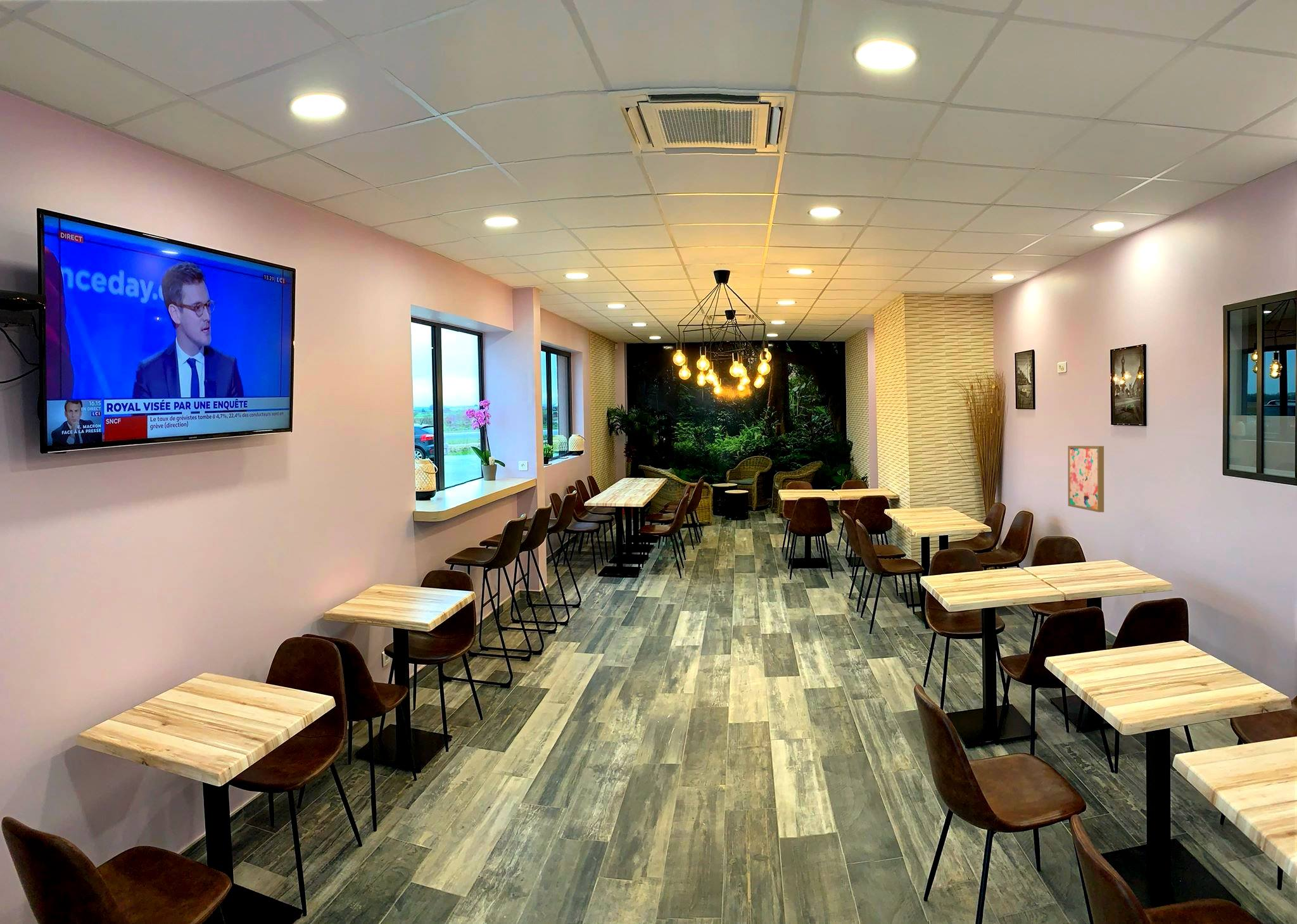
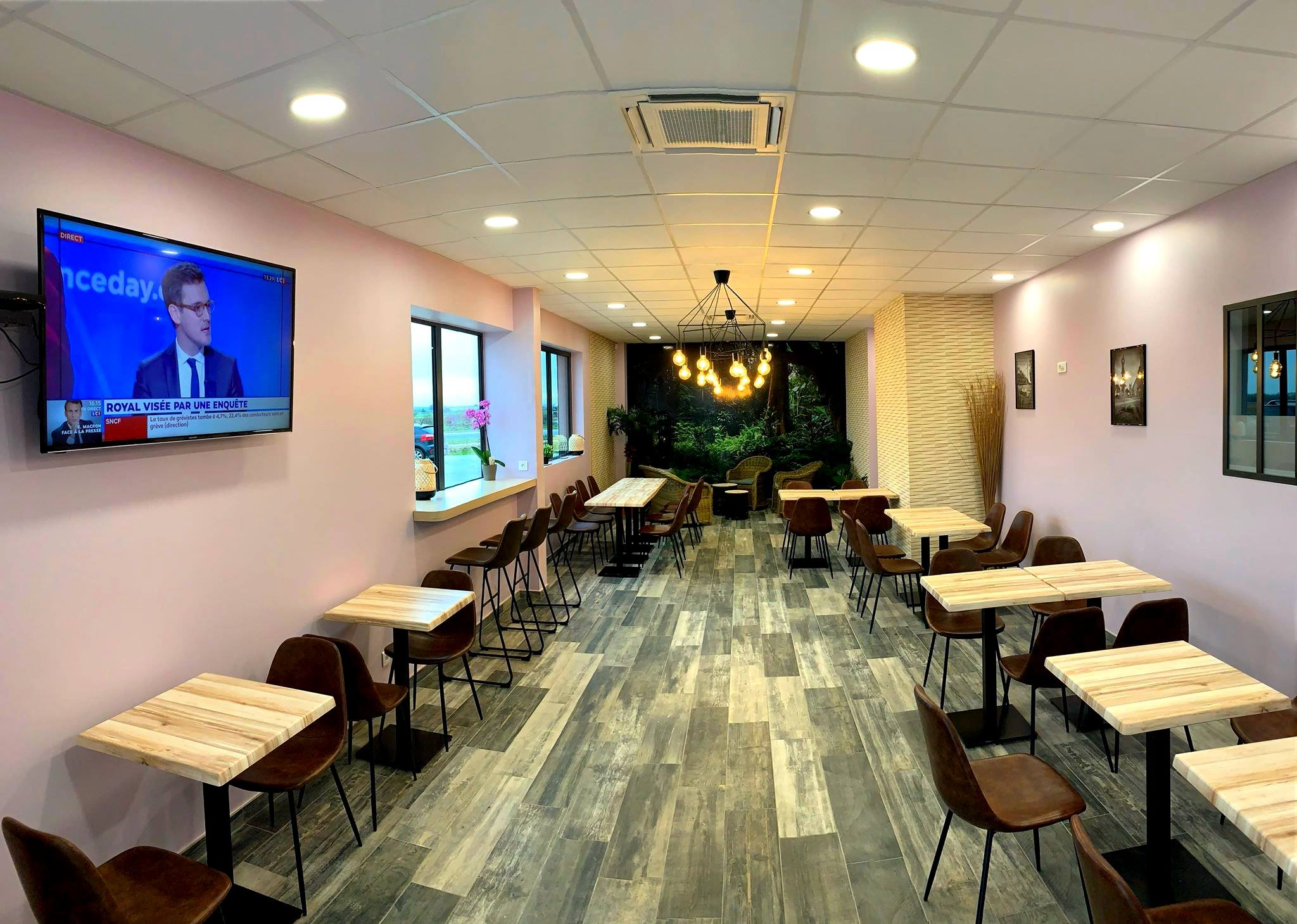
- wall art [1067,445,1104,513]
